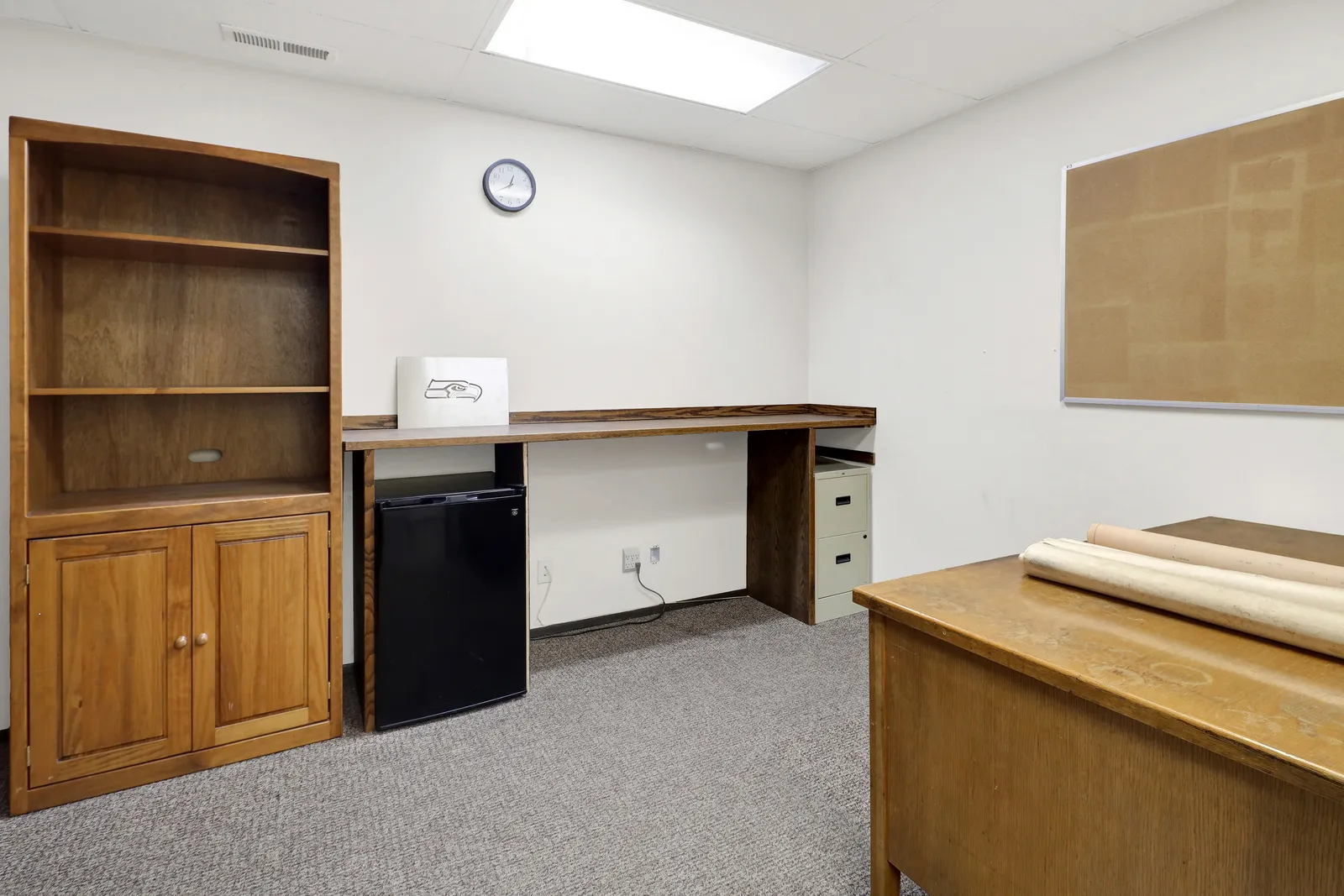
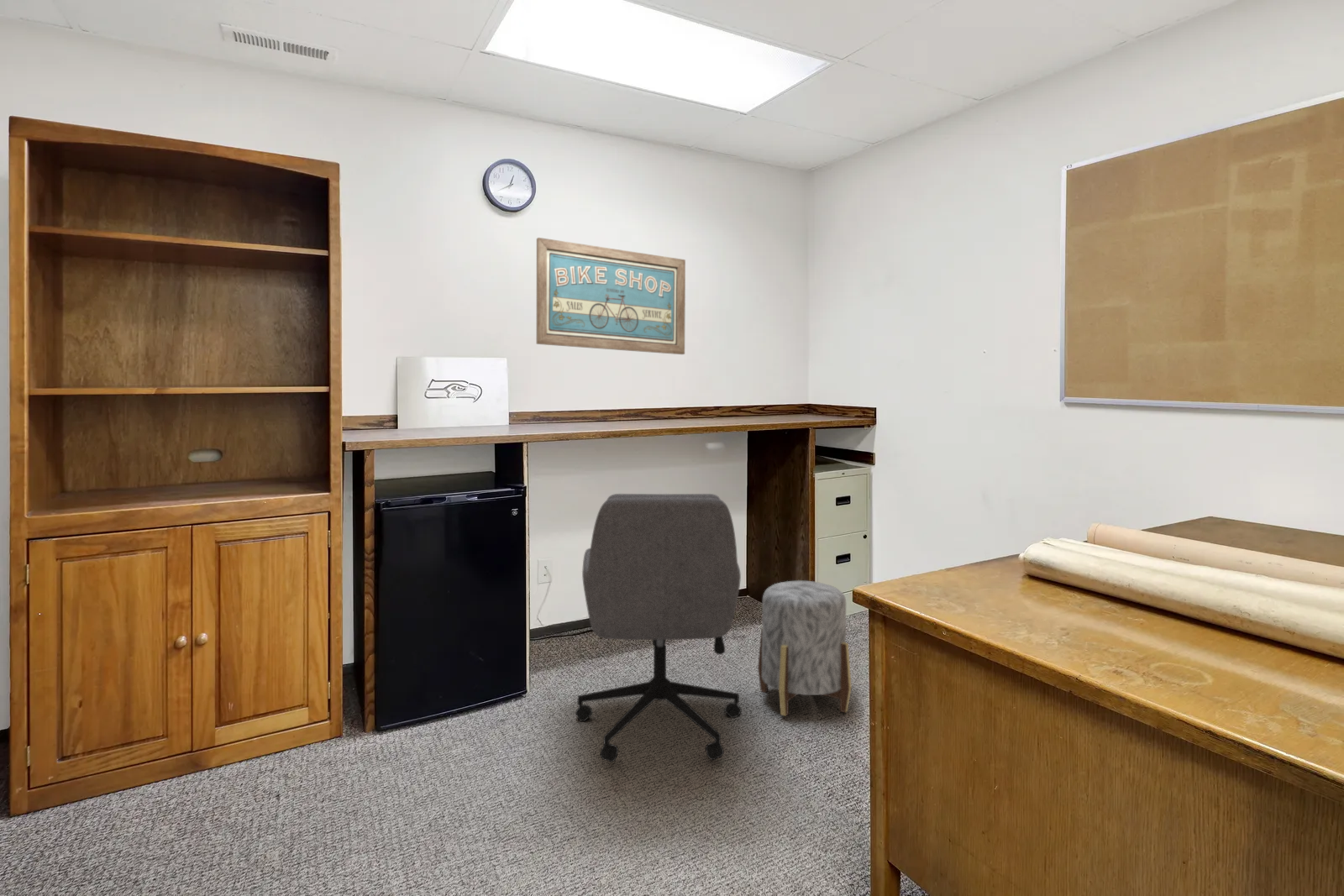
+ wall art [536,237,686,355]
+ stool [757,579,853,717]
+ office chair [575,493,743,763]
